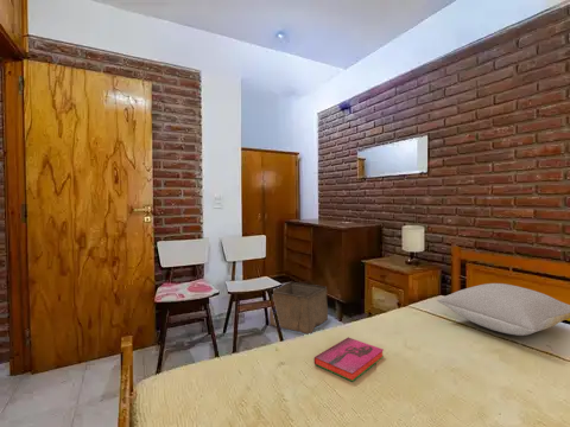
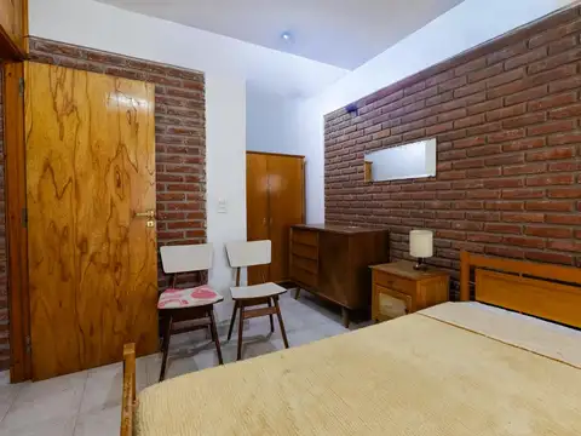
- storage bin [268,281,329,336]
- pillow [436,282,570,337]
- hardback book [314,336,385,382]
